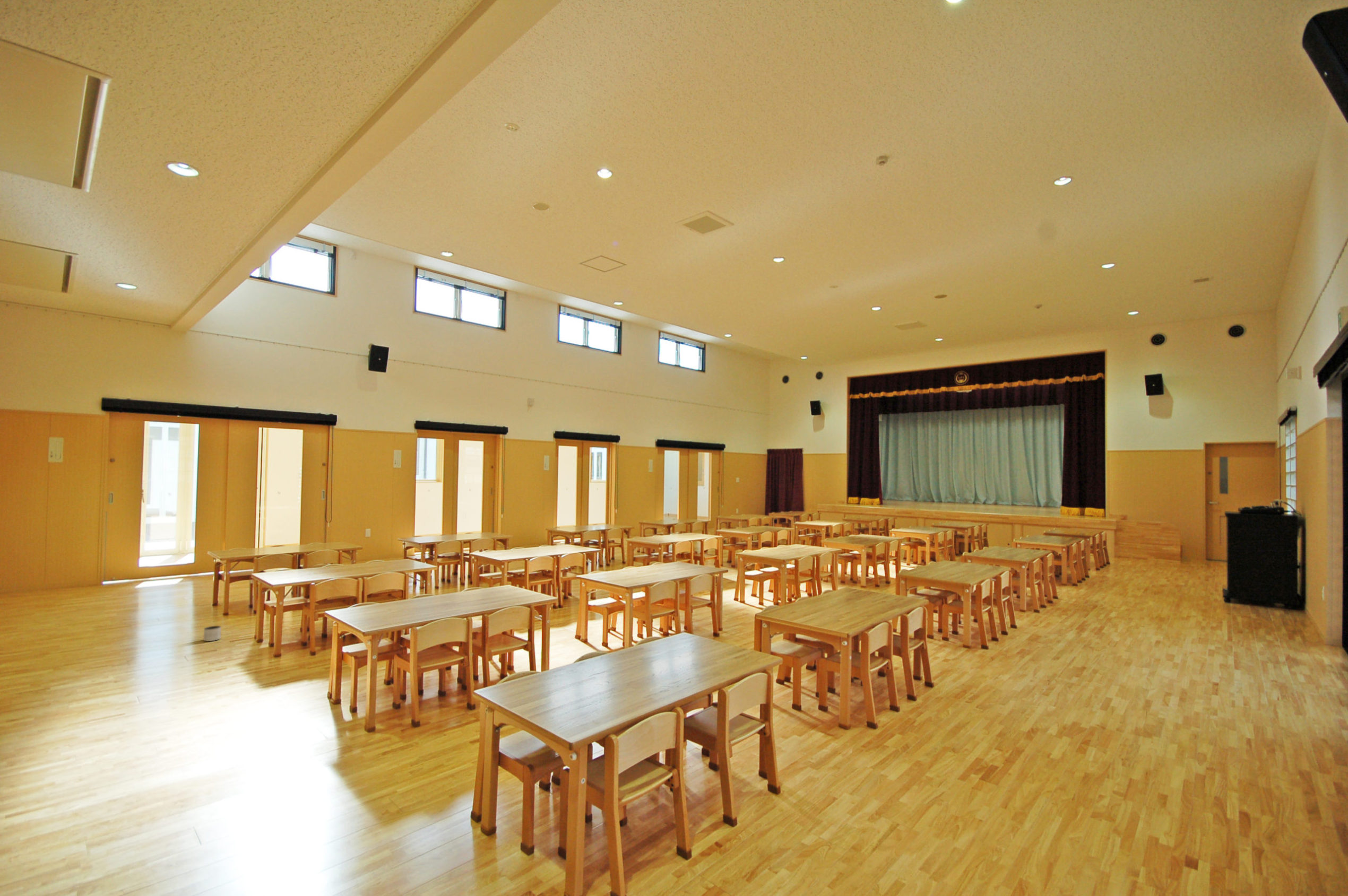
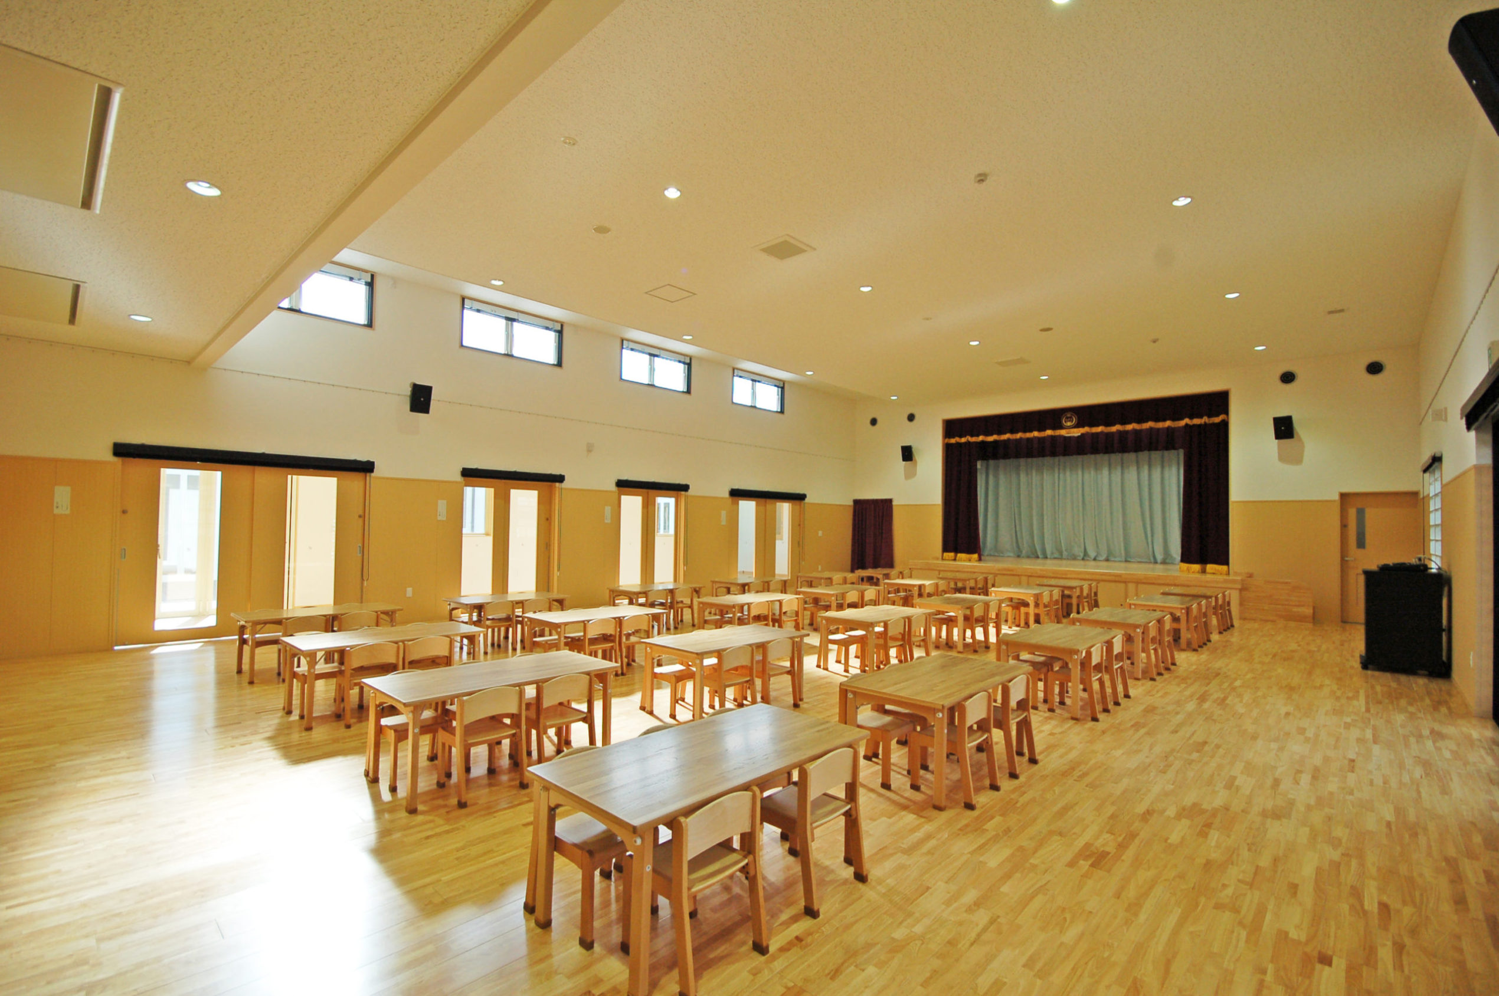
- planter [203,625,221,642]
